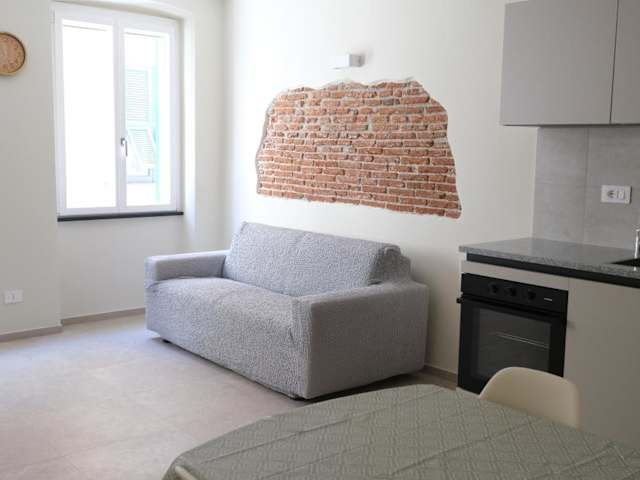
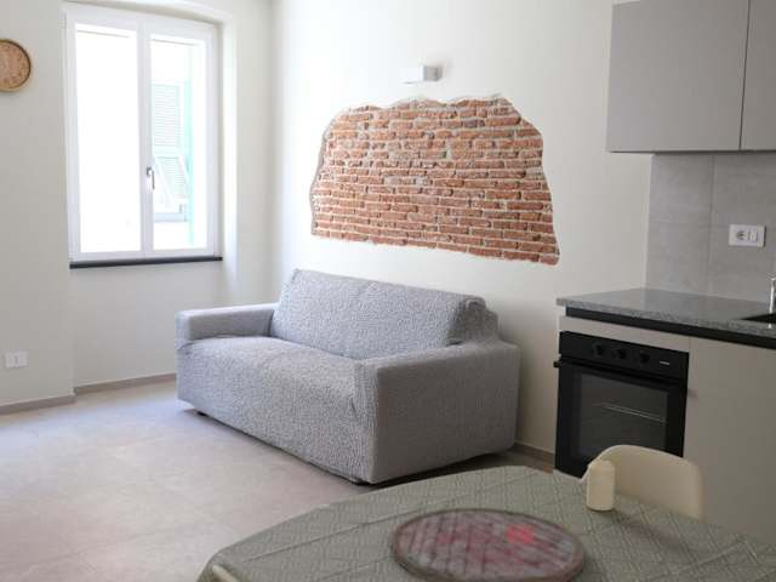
+ candle [586,457,616,512]
+ cutting board [390,507,586,582]
